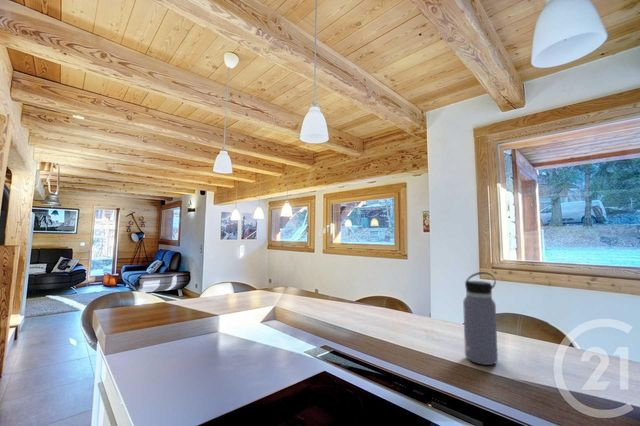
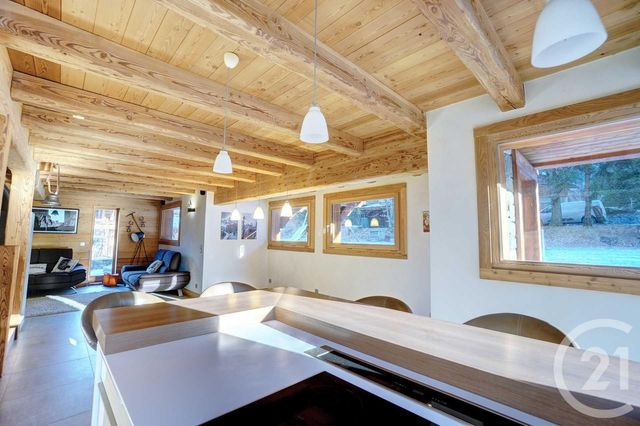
- water bottle [462,271,499,366]
